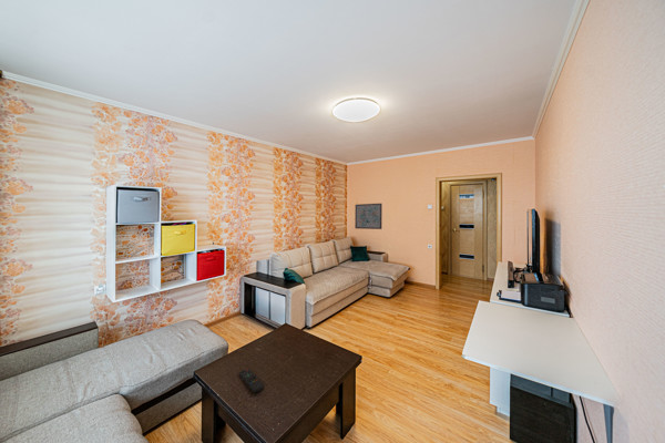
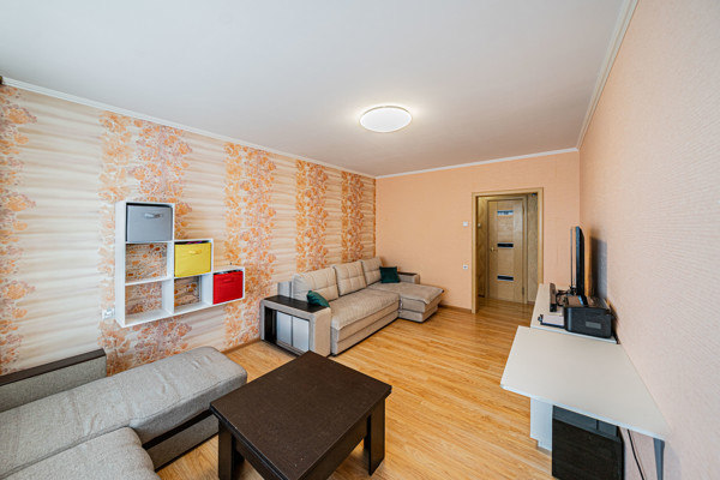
- wall art [354,203,383,230]
- remote control [238,368,265,393]
